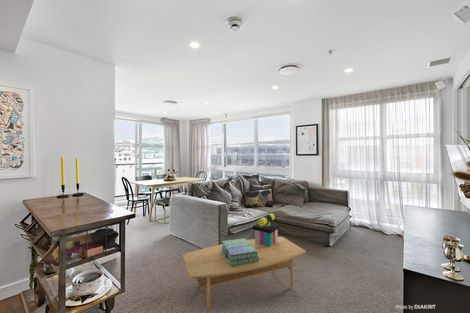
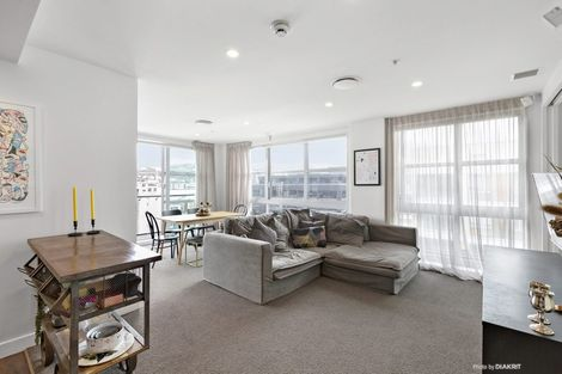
- stack of books [221,237,259,266]
- decorative box [252,213,281,247]
- coffee table [182,236,307,313]
